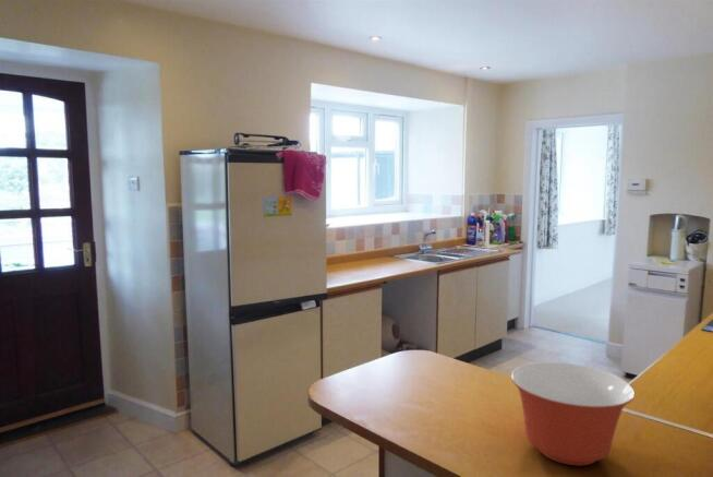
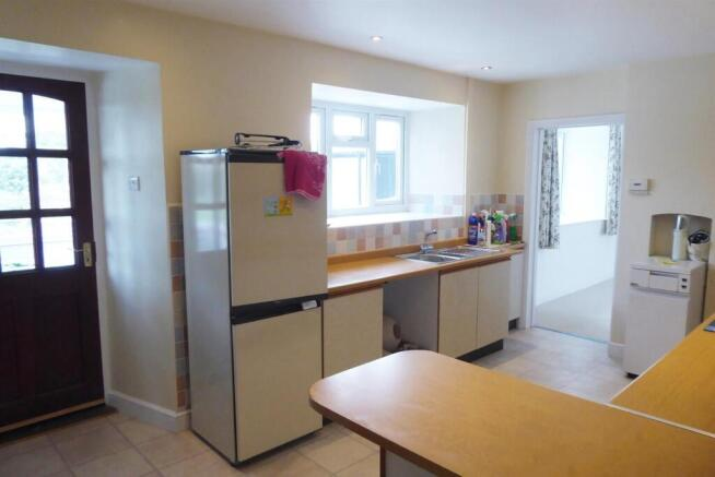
- mixing bowl [509,361,636,467]
